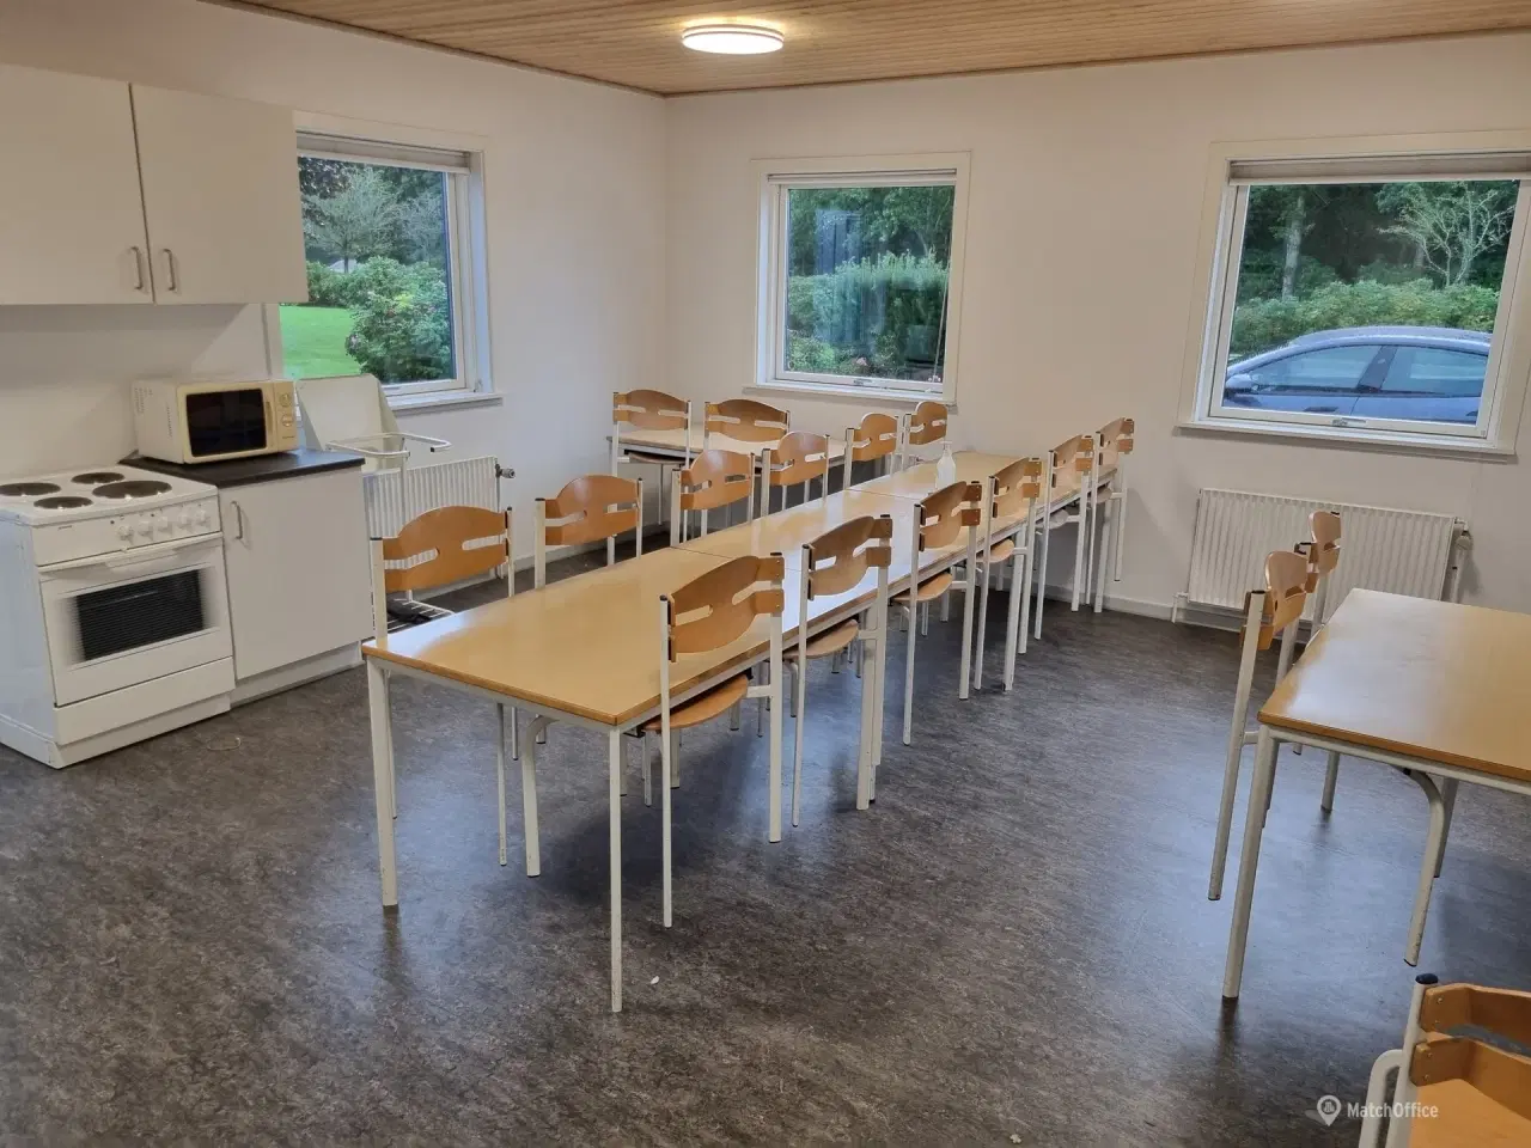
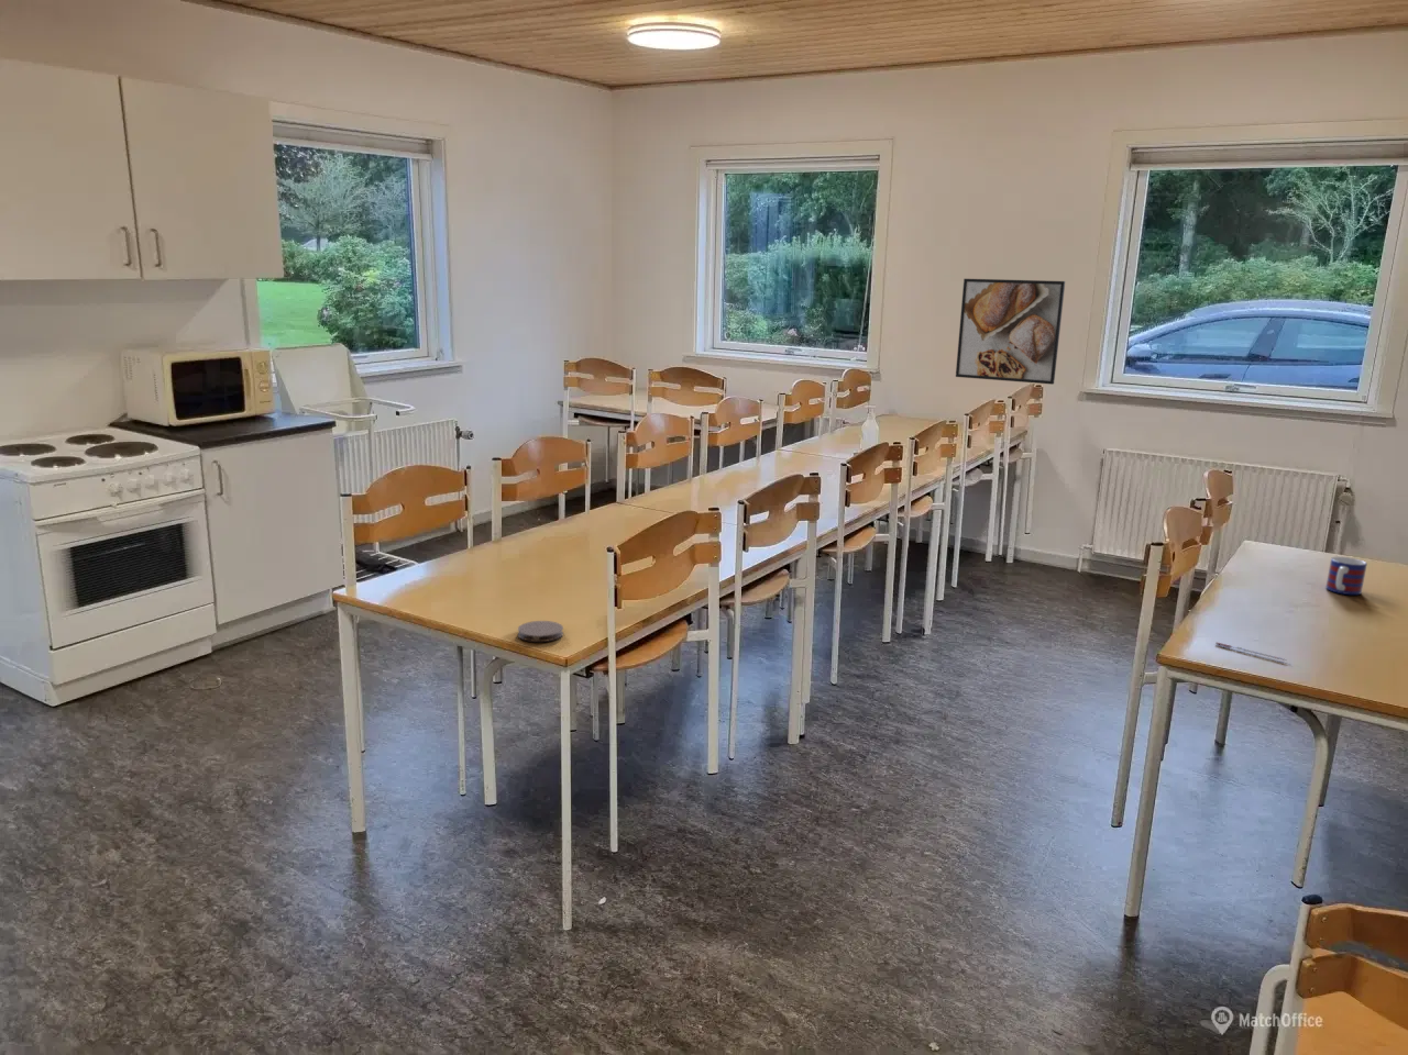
+ coaster [517,619,564,643]
+ pen [1214,641,1288,662]
+ mug [1325,556,1368,595]
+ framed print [955,278,1065,386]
